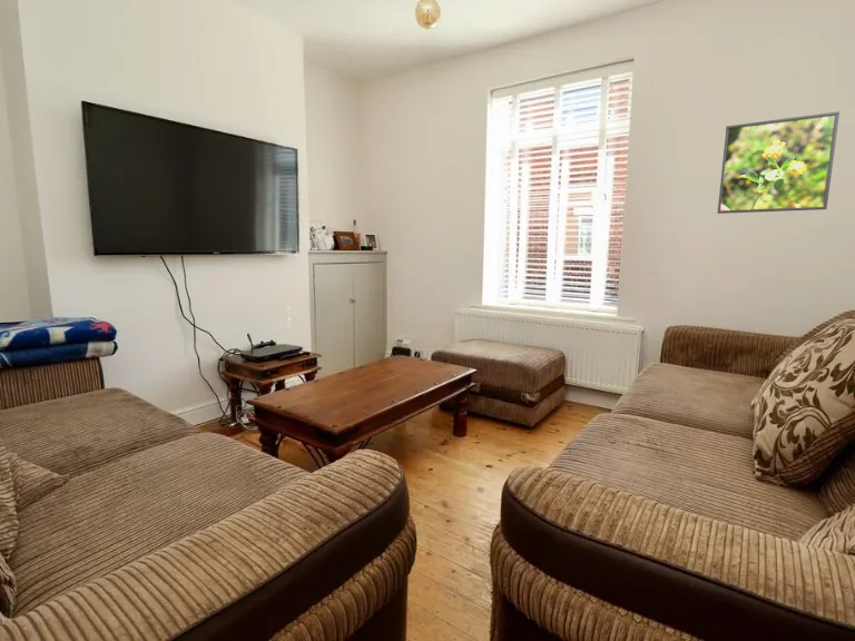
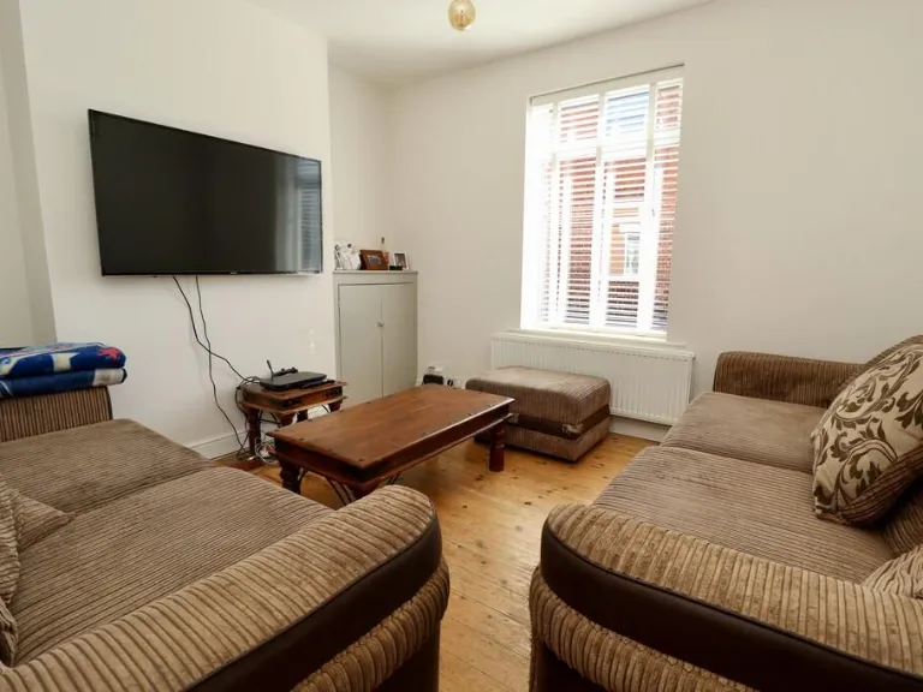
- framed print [716,110,841,215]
